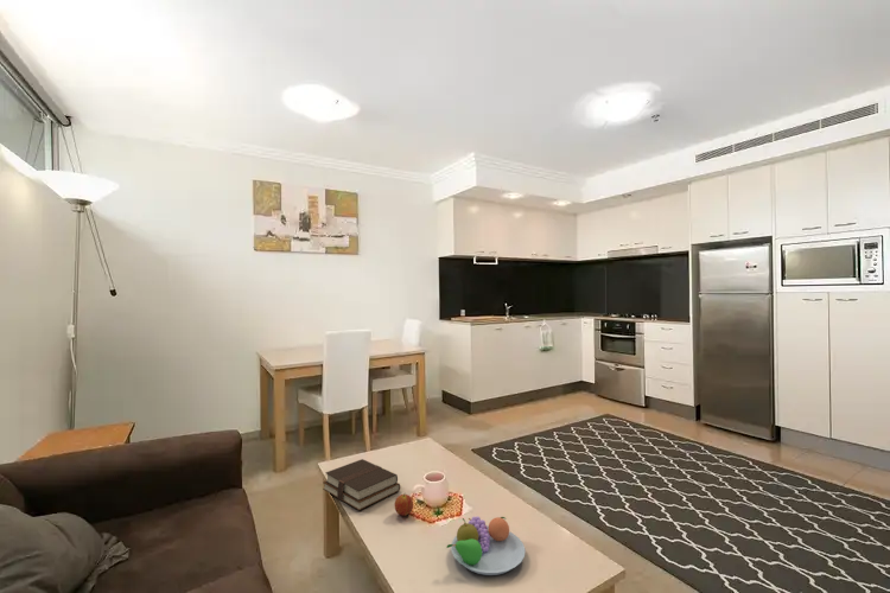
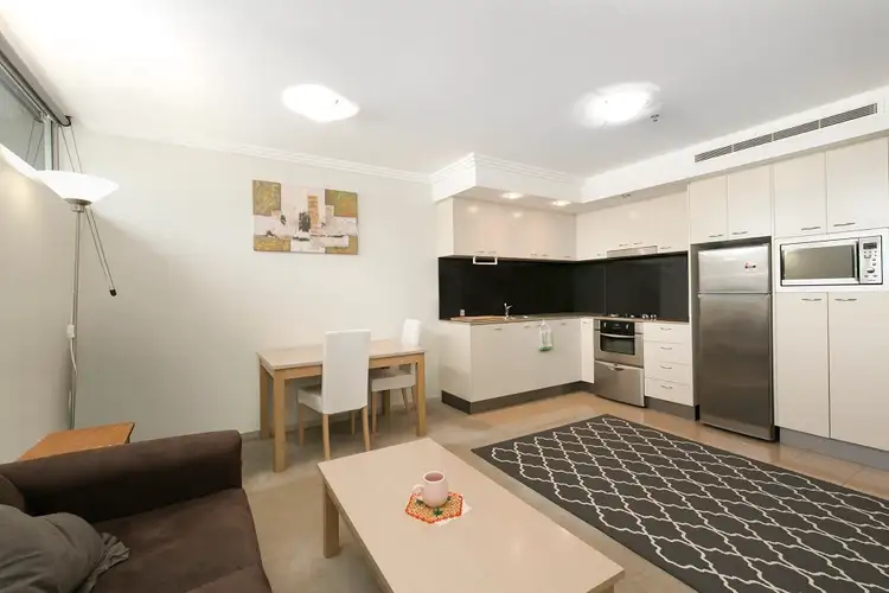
- fruit bowl [445,515,526,576]
- fruit [393,493,414,517]
- bible [322,458,401,511]
